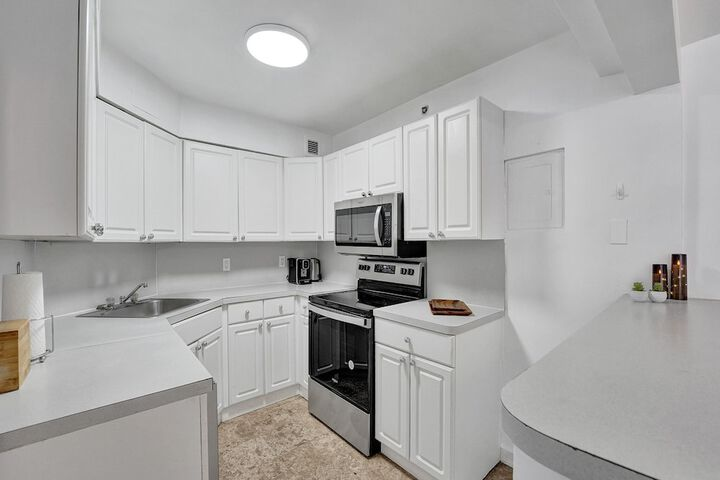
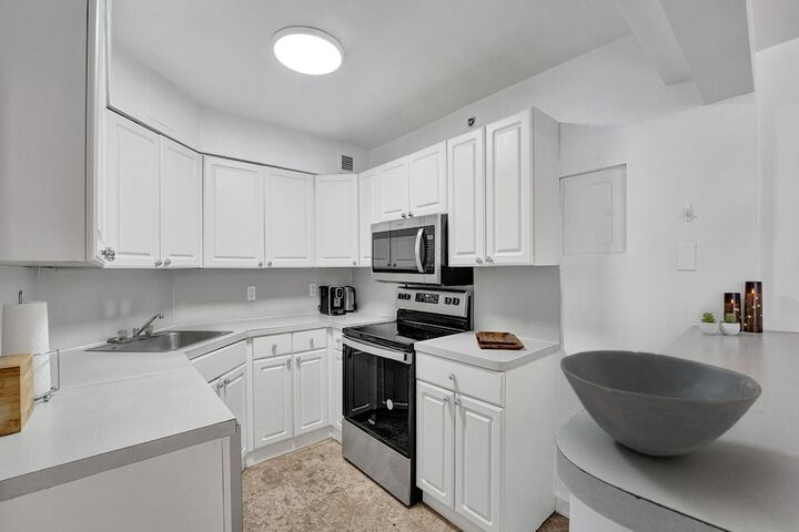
+ bowl [559,349,762,457]
